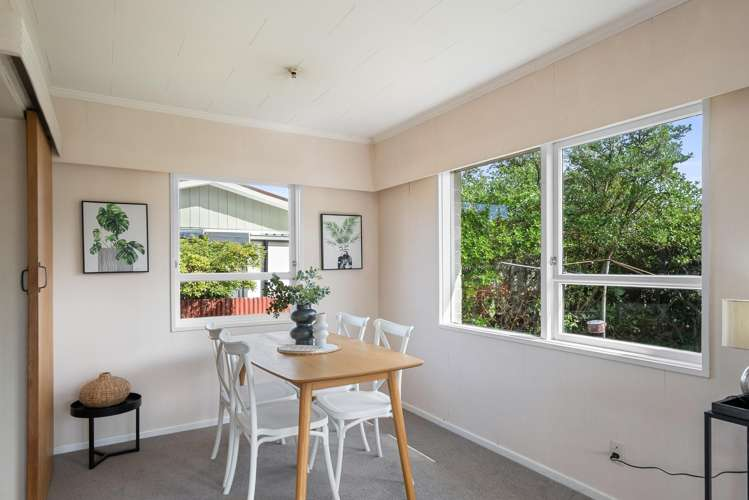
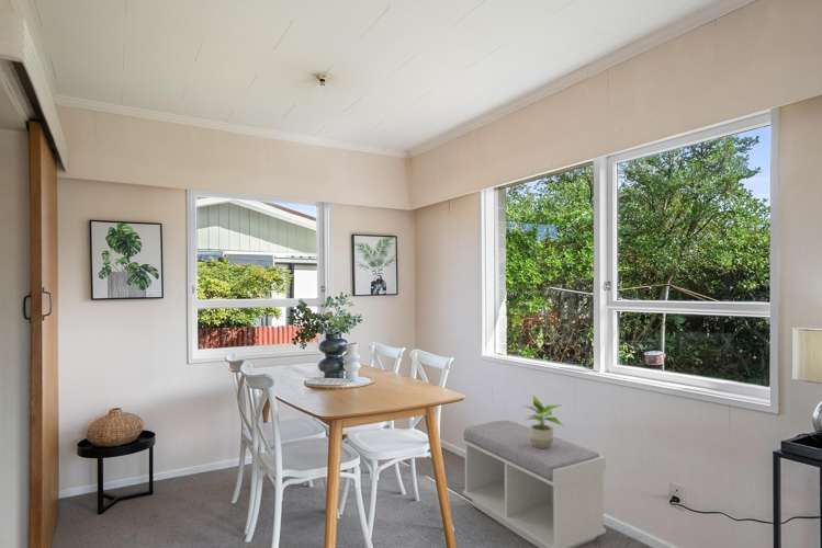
+ bench [461,420,607,548]
+ potted plant [520,393,564,448]
